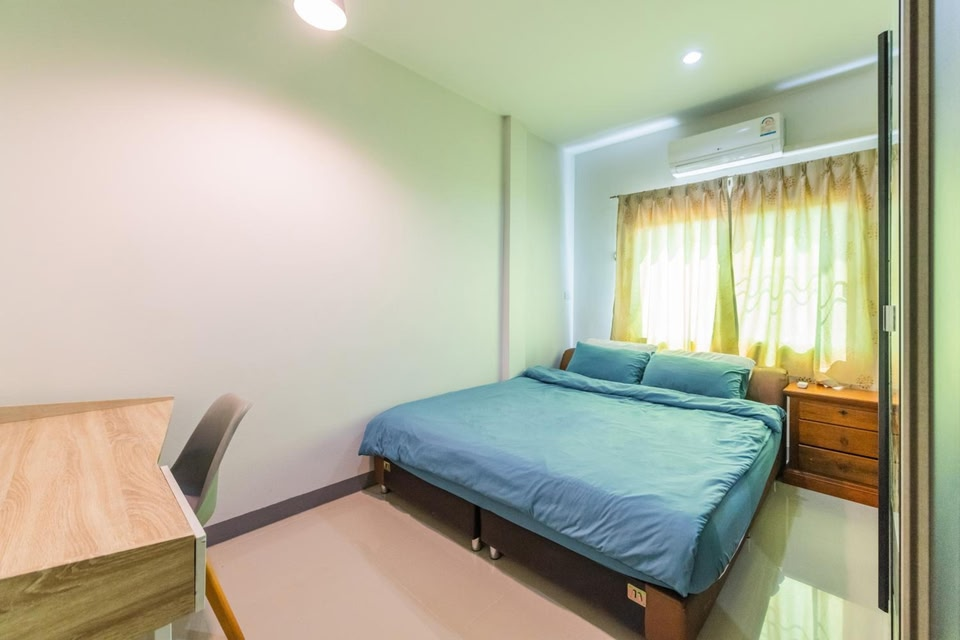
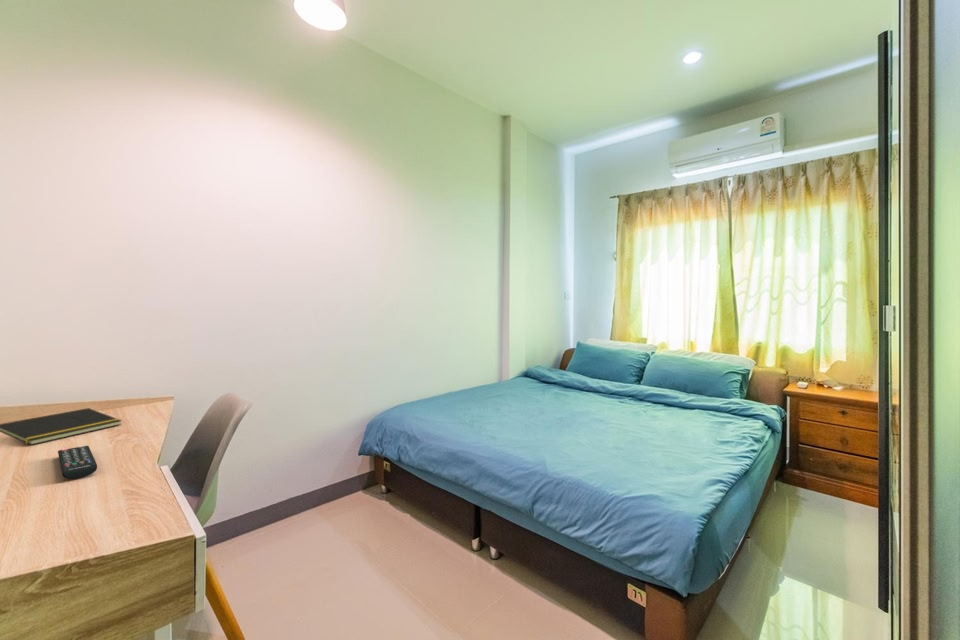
+ remote control [57,445,98,480]
+ notepad [0,407,123,446]
